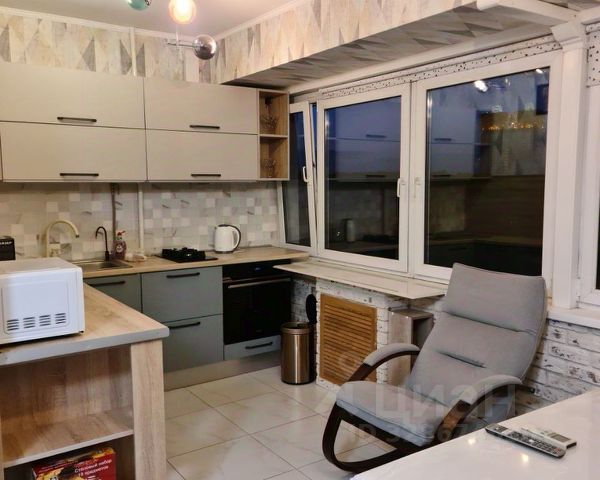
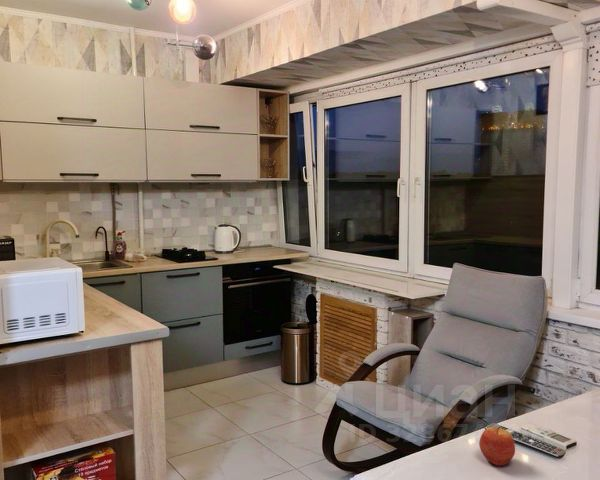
+ apple [478,427,516,466]
